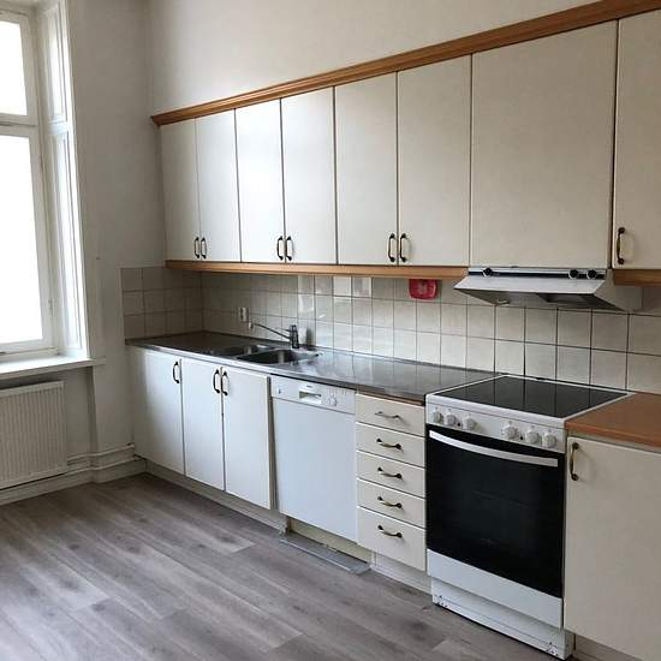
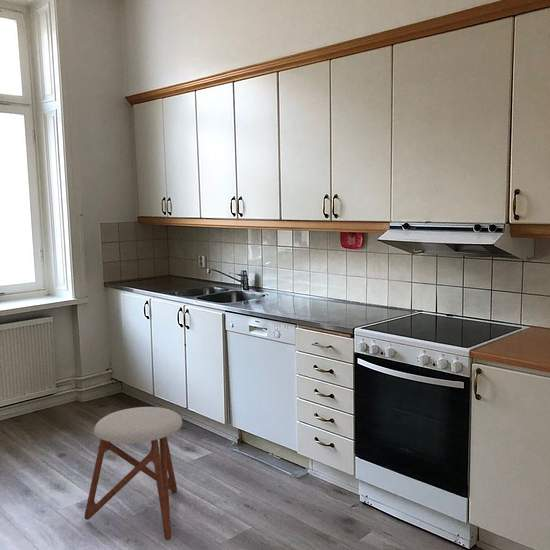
+ stool [83,406,183,541]
